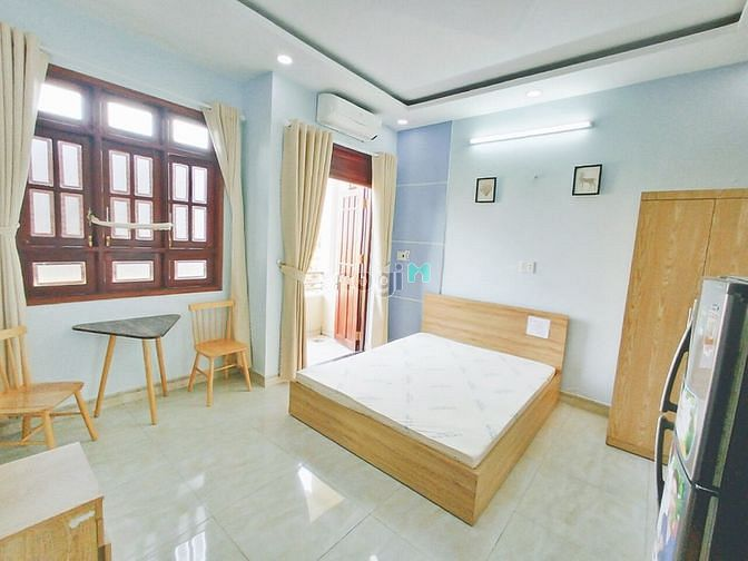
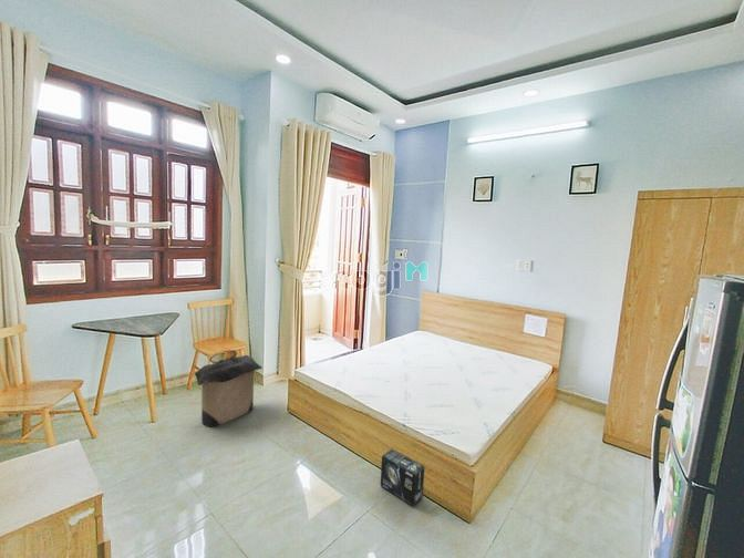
+ box [380,448,425,507]
+ laundry hamper [193,349,264,428]
